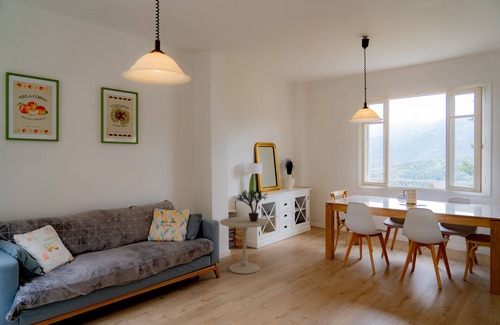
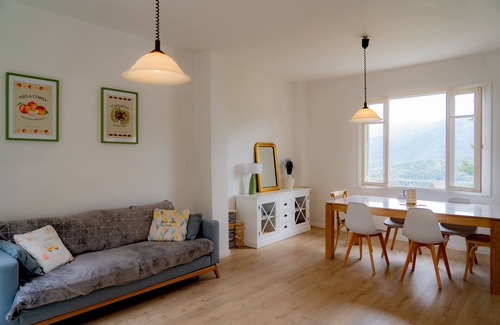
- side table [219,216,270,275]
- potted plant [235,189,268,222]
